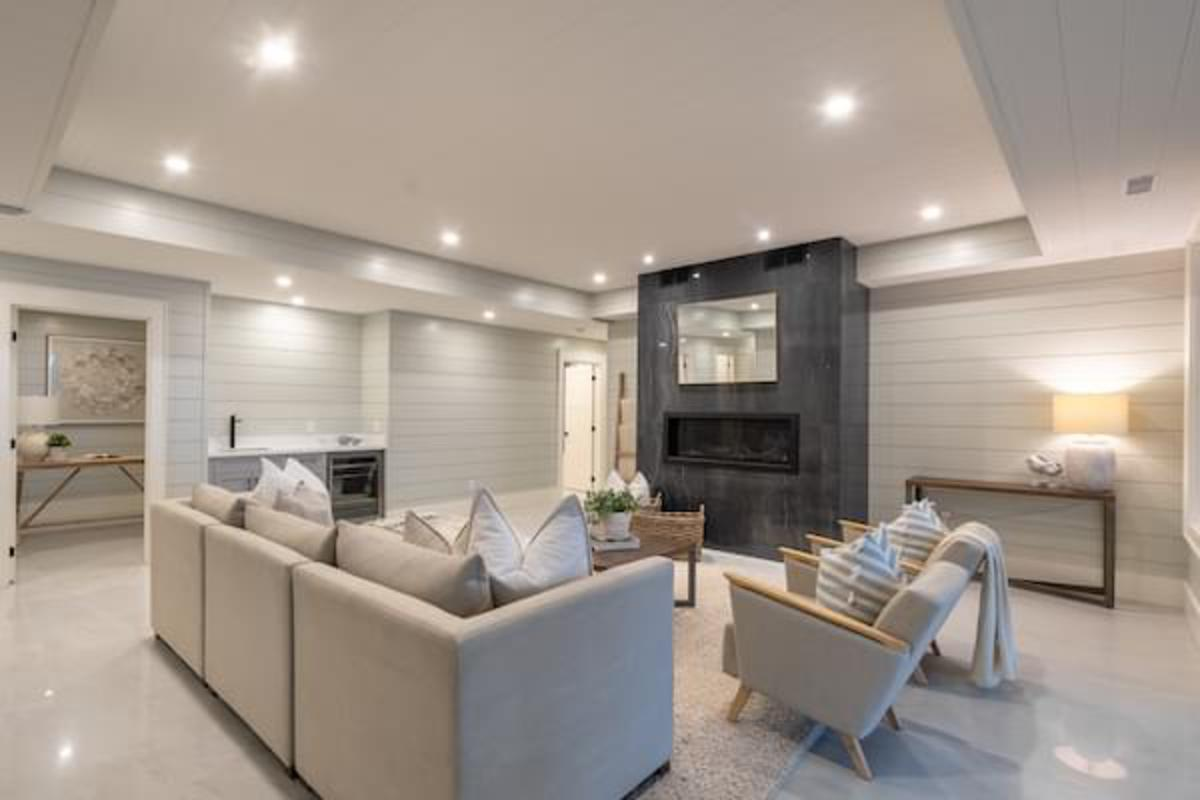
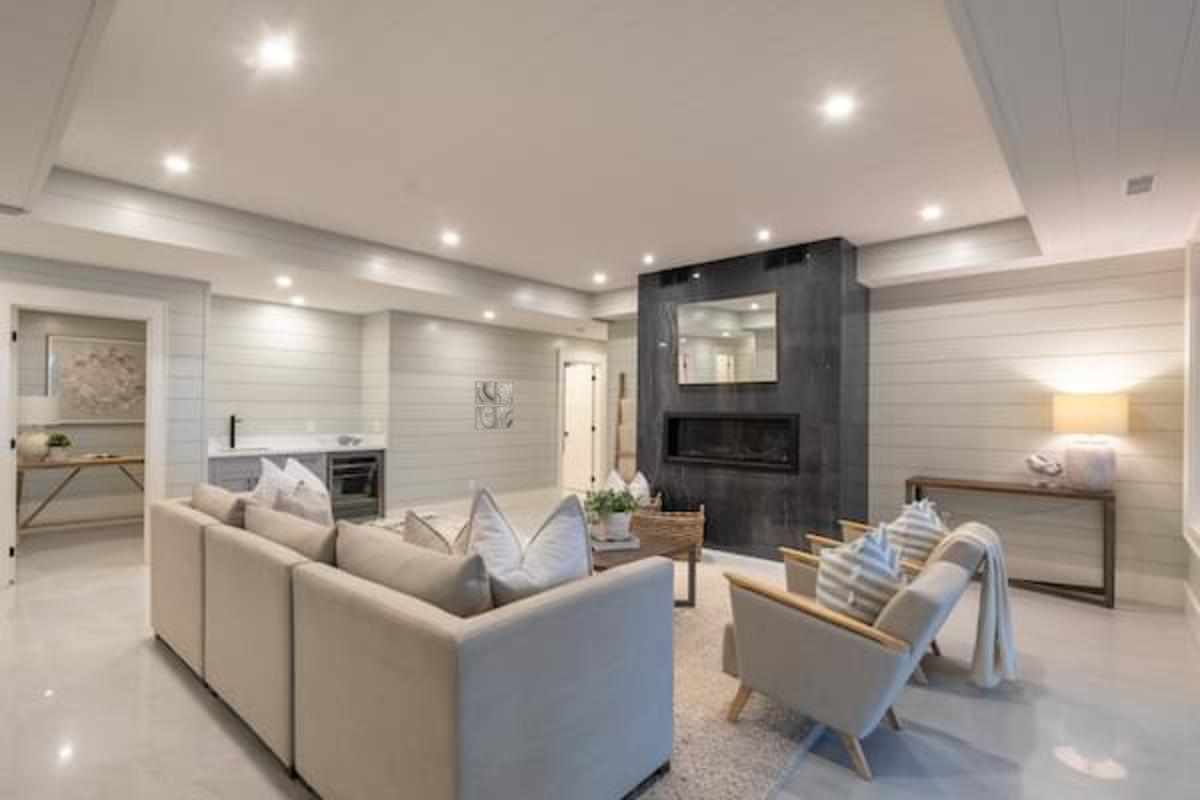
+ wall art [474,380,514,431]
